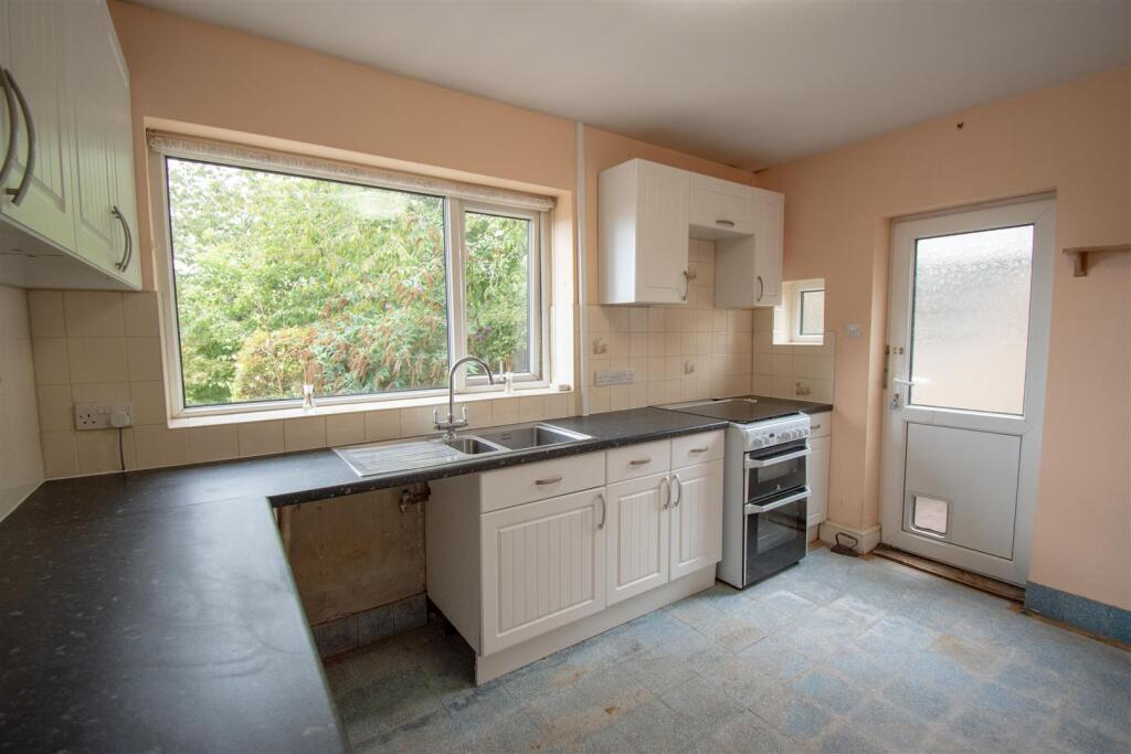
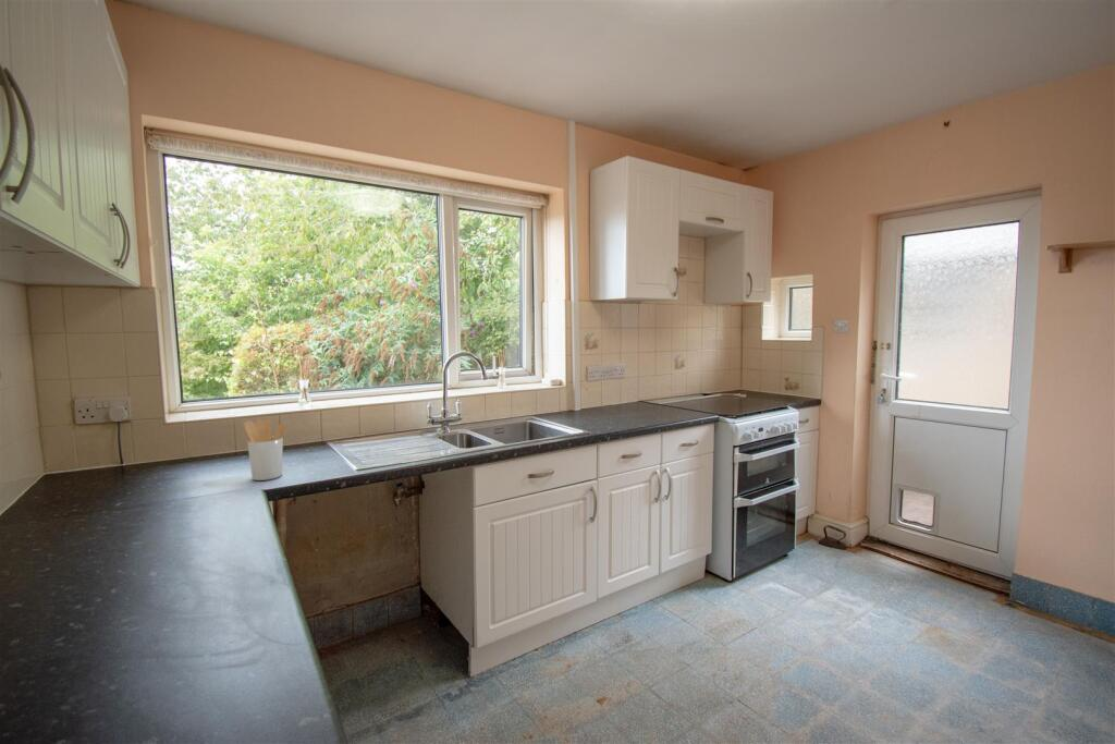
+ utensil holder [243,418,289,481]
